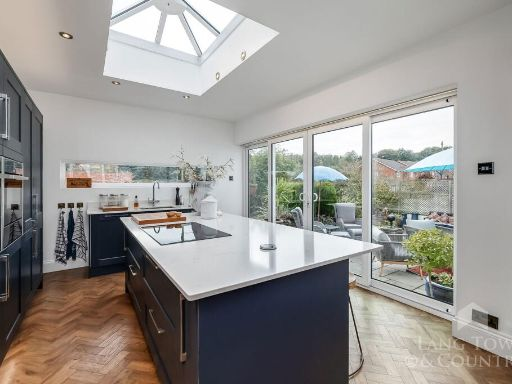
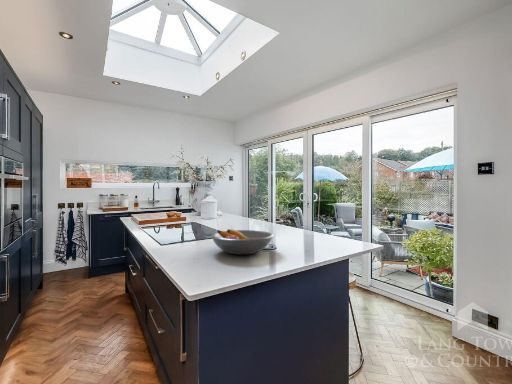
+ fruit bowl [210,228,274,256]
